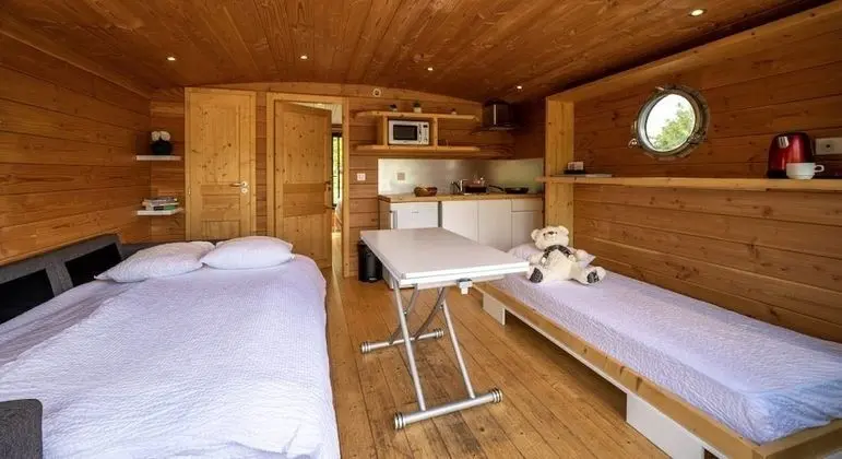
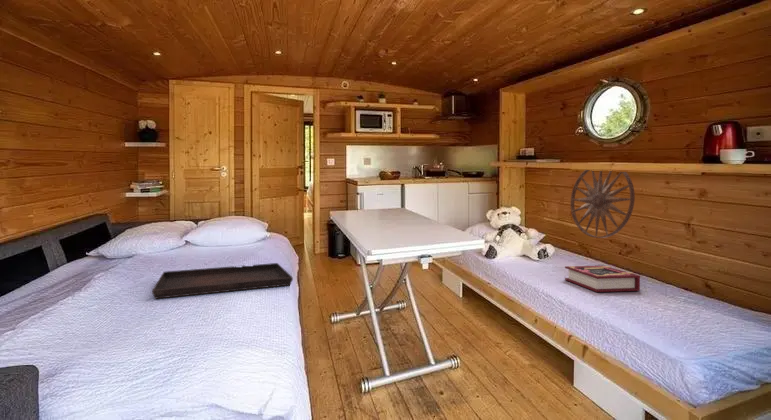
+ wall art [570,169,636,239]
+ serving tray [151,262,294,300]
+ book [564,265,641,293]
